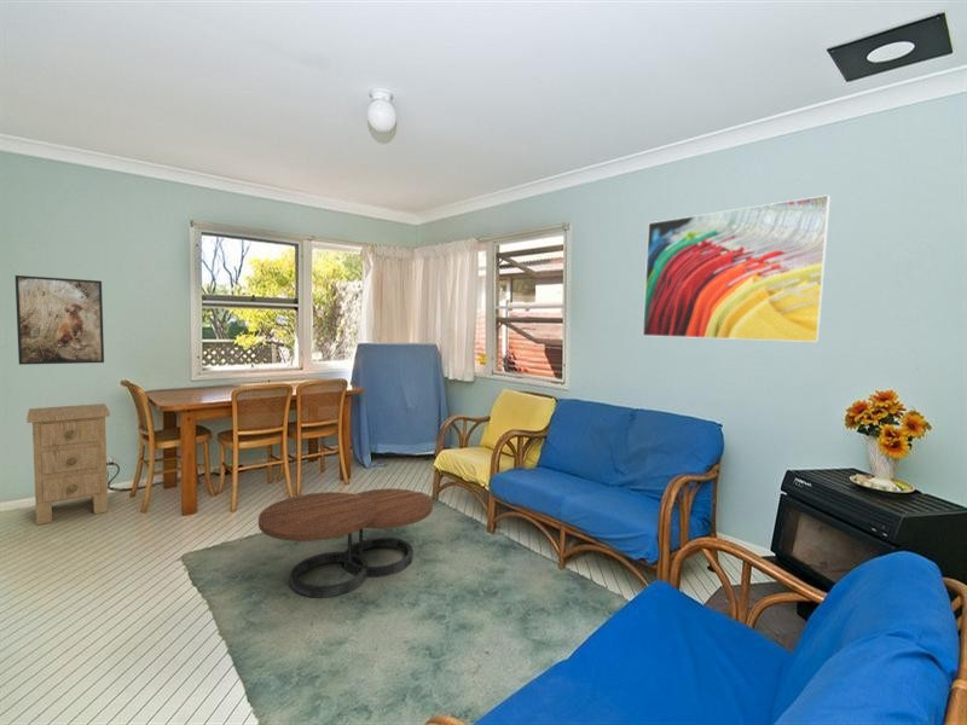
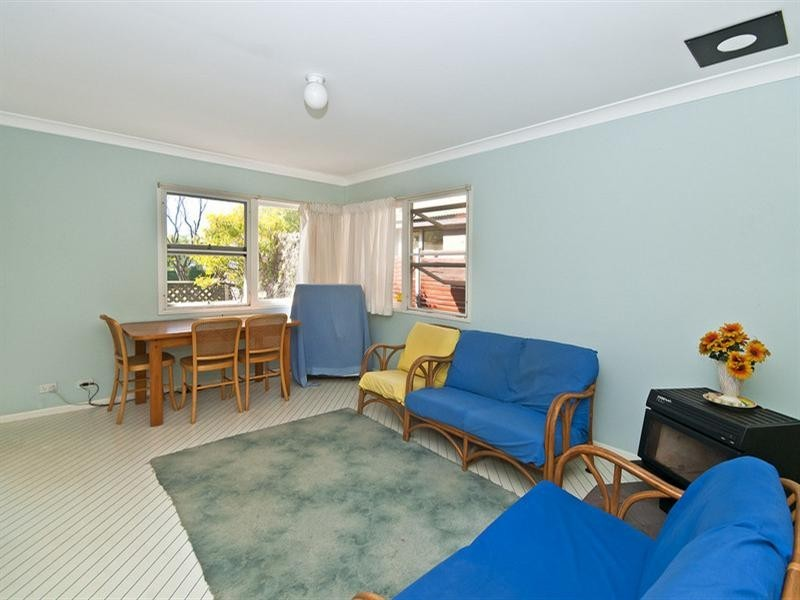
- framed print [15,274,105,366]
- coffee table [257,487,434,599]
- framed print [642,193,832,343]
- nightstand [25,402,111,526]
